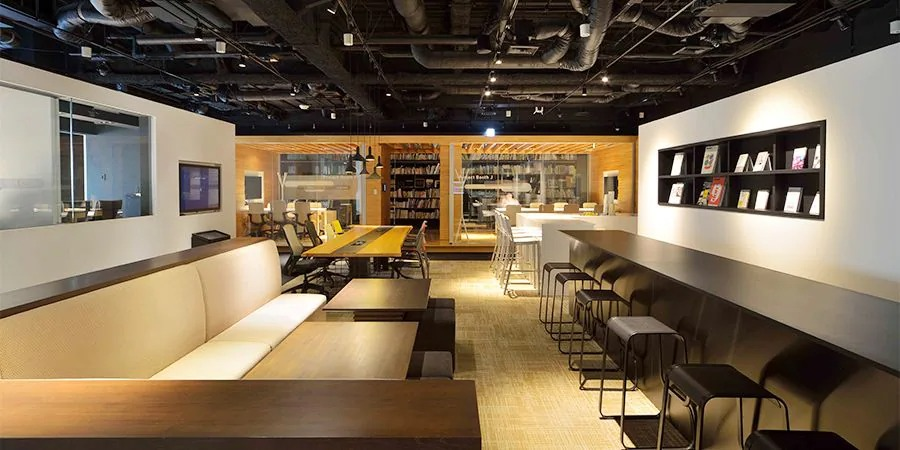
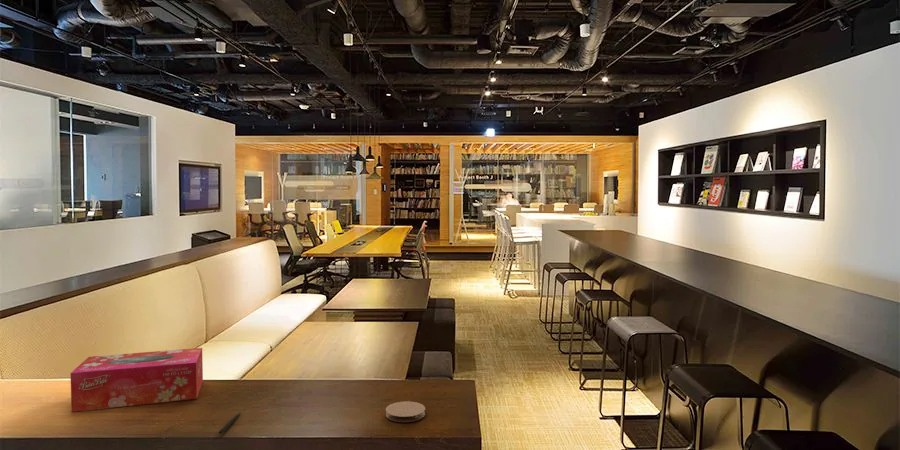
+ tissue box [69,347,204,413]
+ pen [218,411,242,435]
+ coaster [385,400,426,423]
